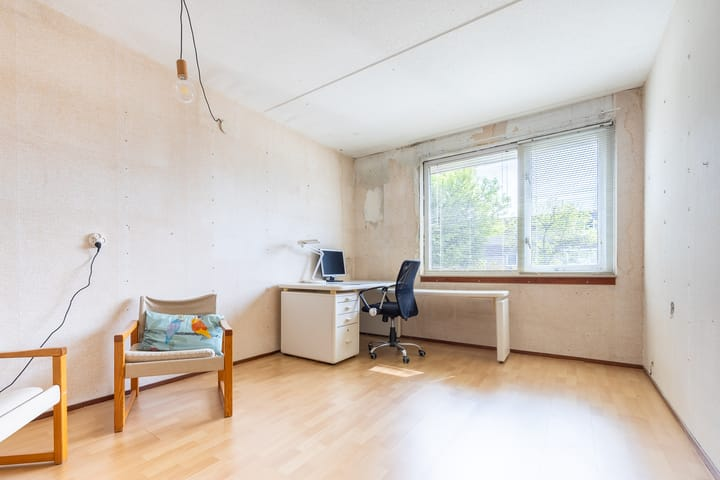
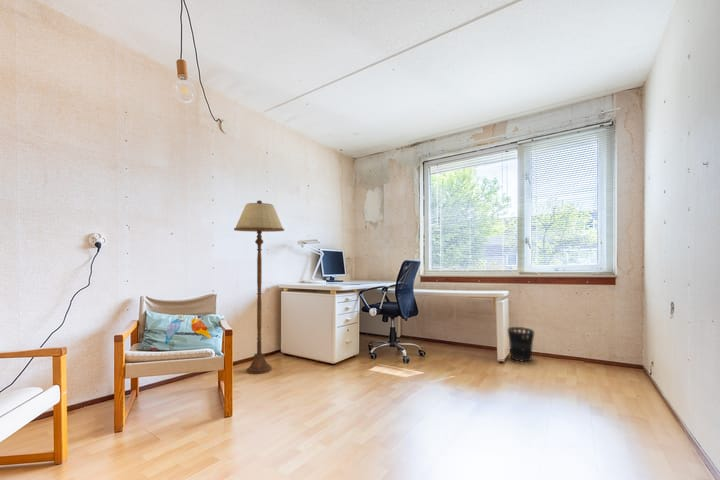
+ floor lamp [233,199,285,375]
+ wastebasket [507,326,535,363]
